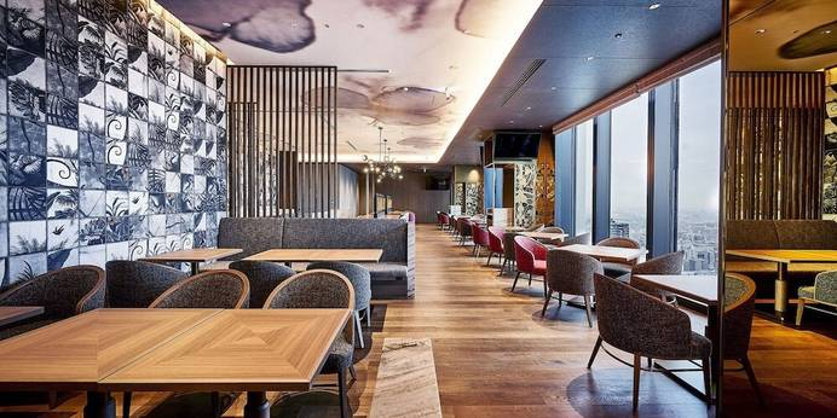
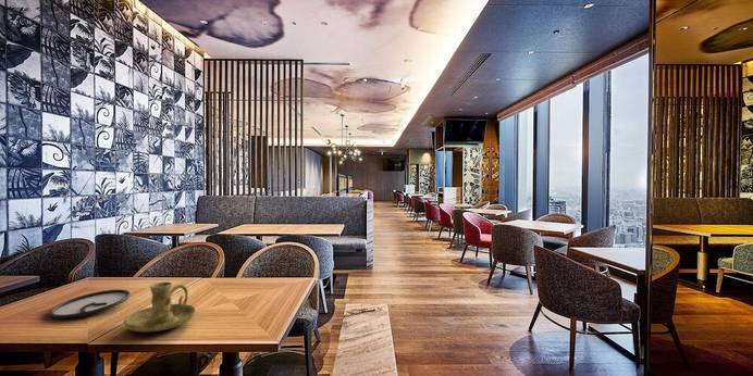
+ plate [48,288,132,319]
+ candle holder [123,281,197,334]
